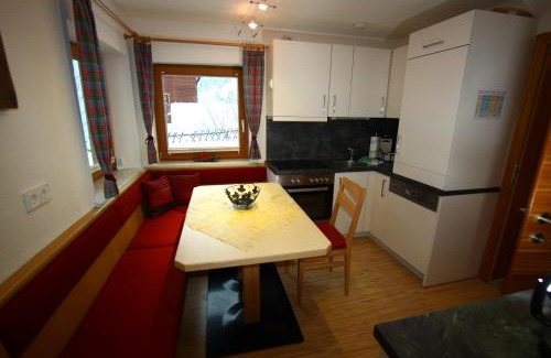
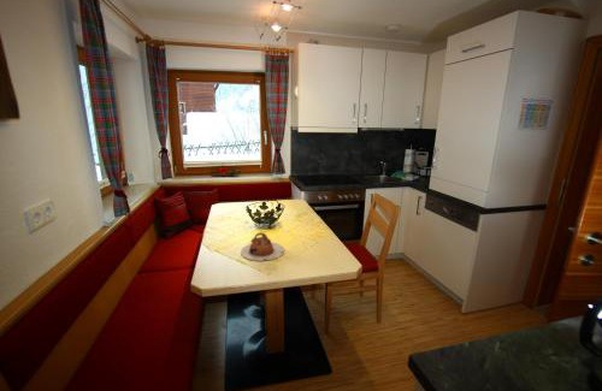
+ teapot [240,231,285,262]
